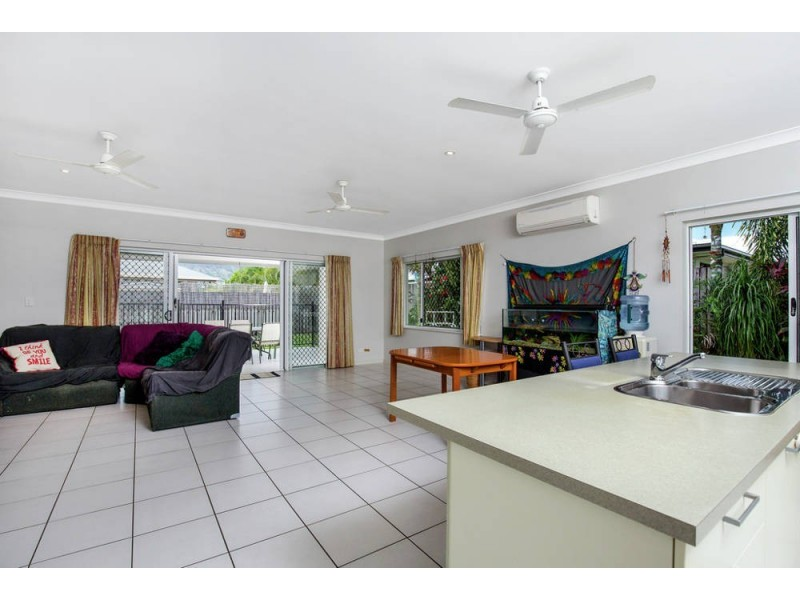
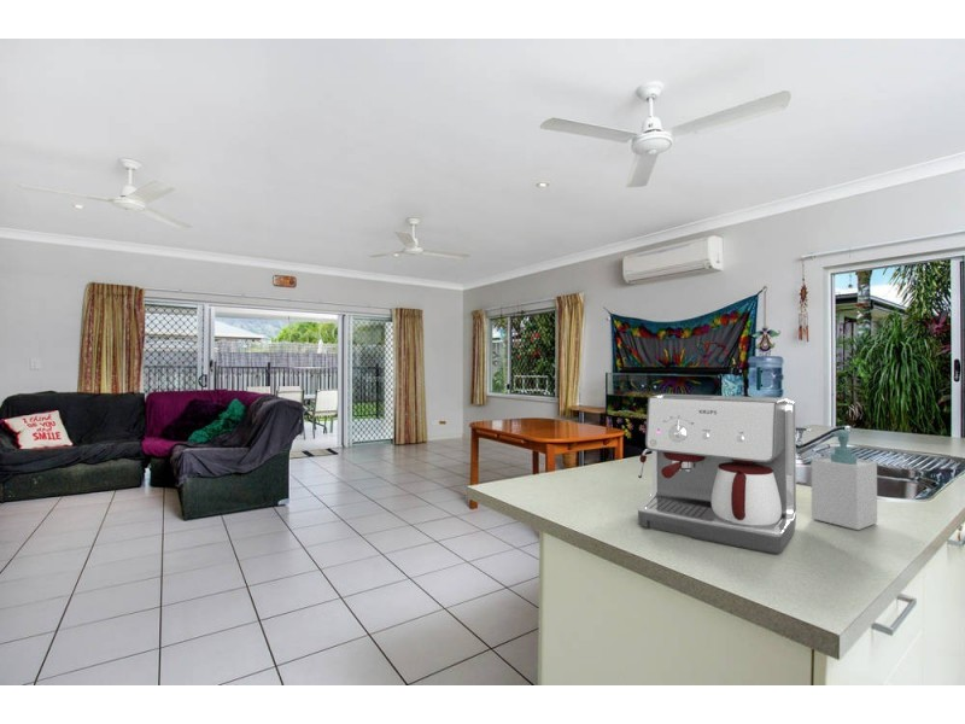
+ coffee maker [637,393,797,555]
+ soap bottle [811,428,878,531]
